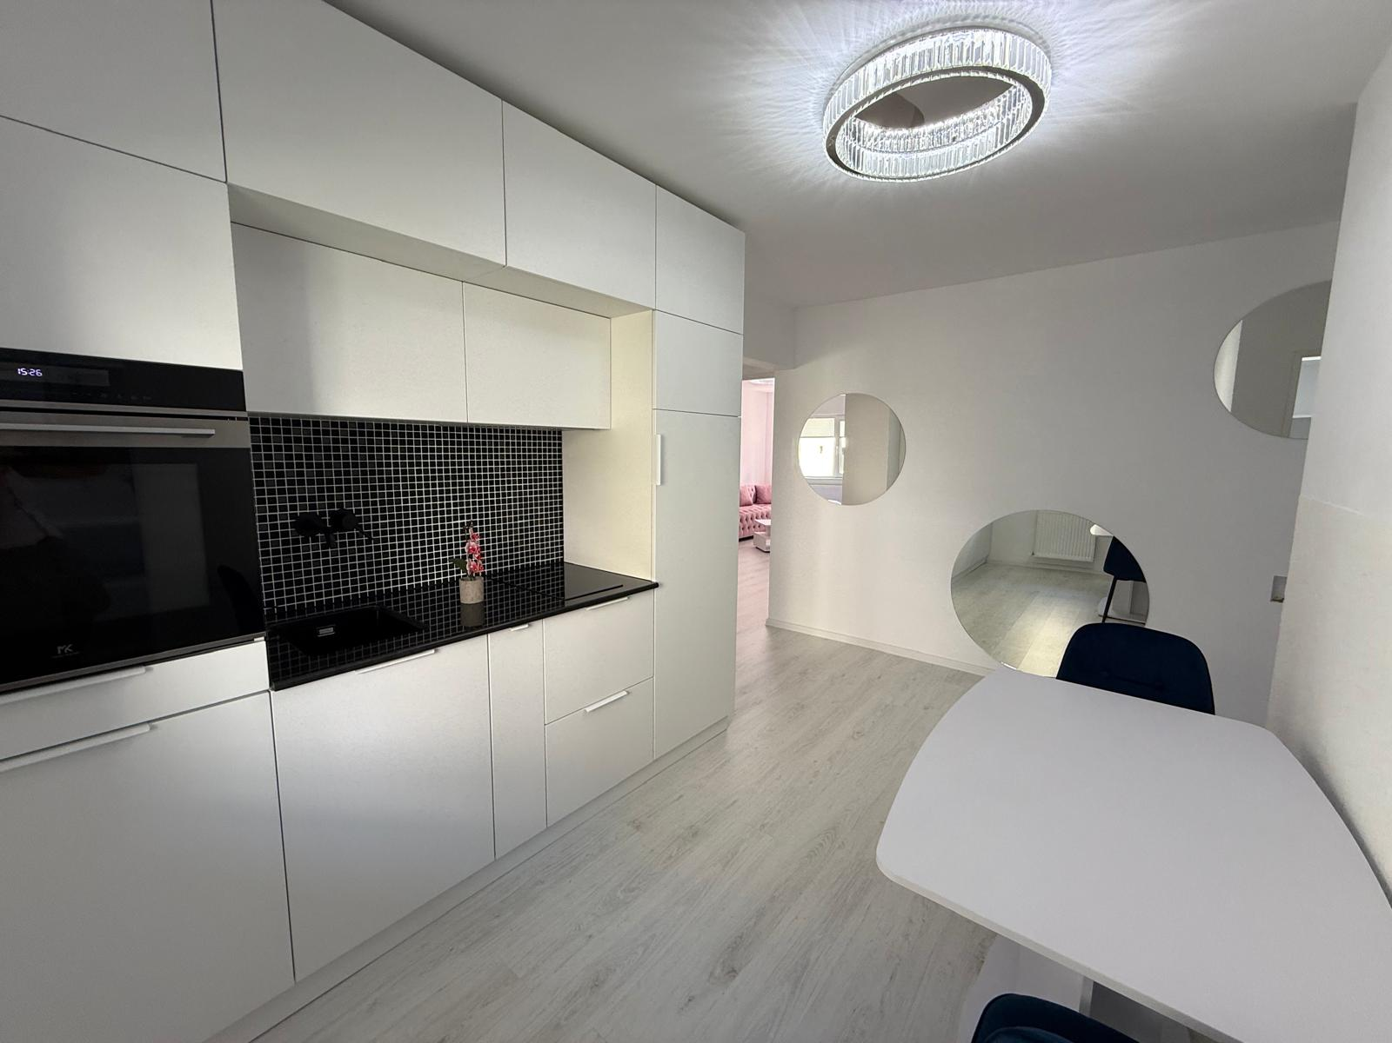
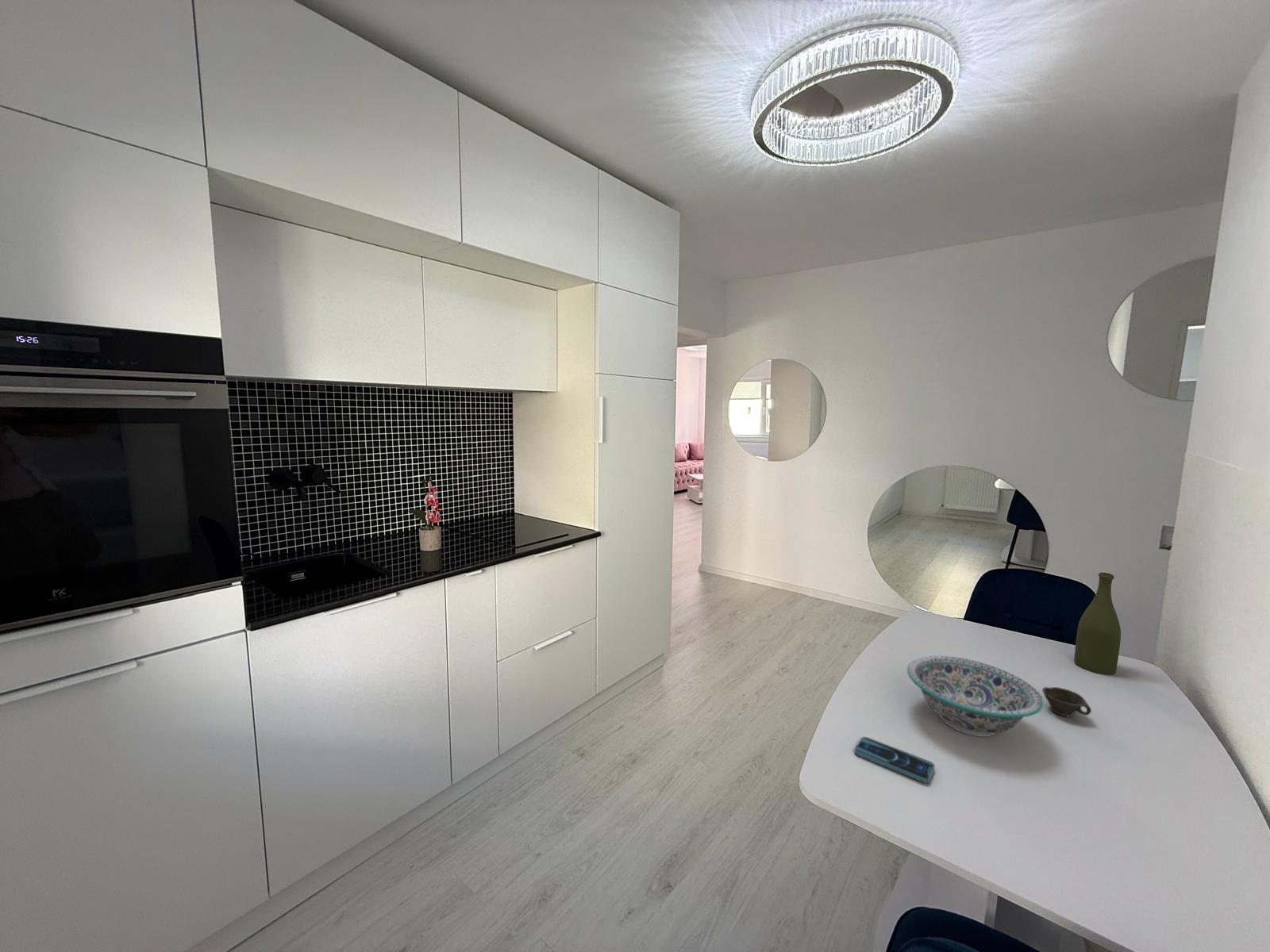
+ decorative bowl [906,655,1045,738]
+ cup [1041,686,1092,717]
+ bottle [1073,572,1122,676]
+ smartphone [853,736,936,784]
